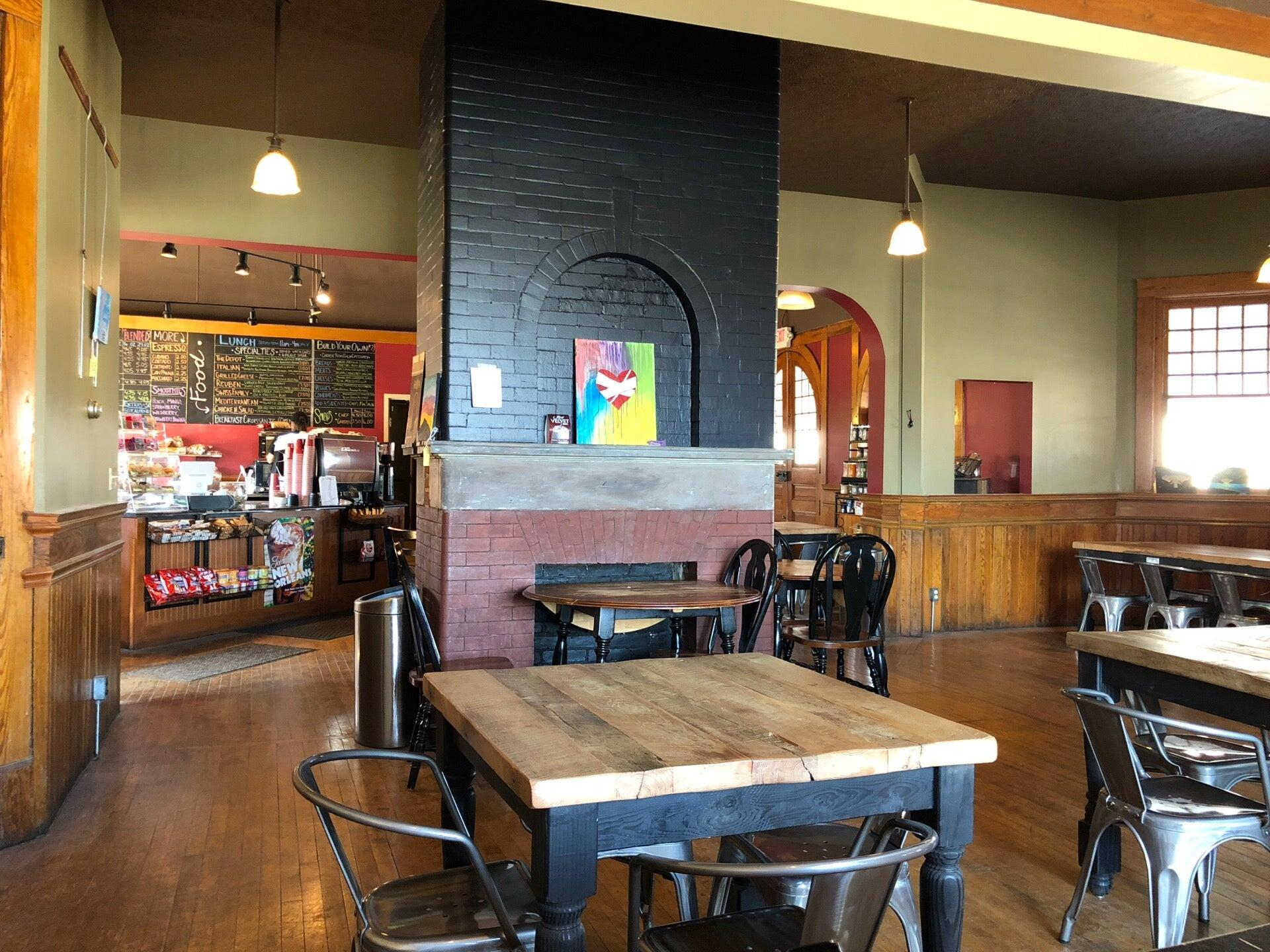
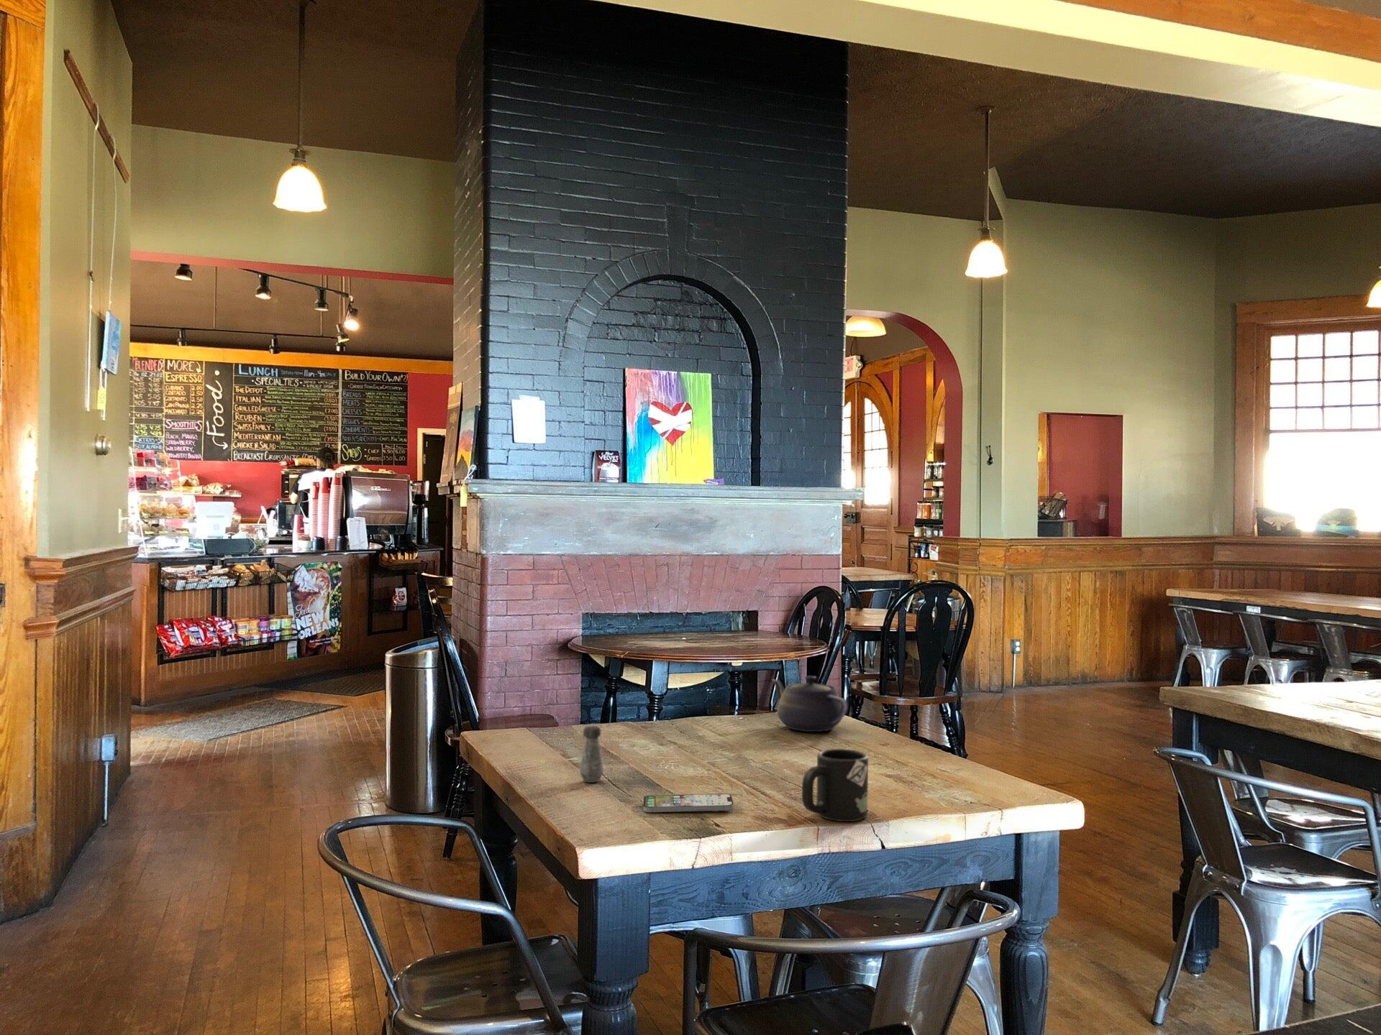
+ smartphone [643,793,734,813]
+ teapot [771,675,849,733]
+ mug [801,748,869,822]
+ salt shaker [578,725,605,784]
